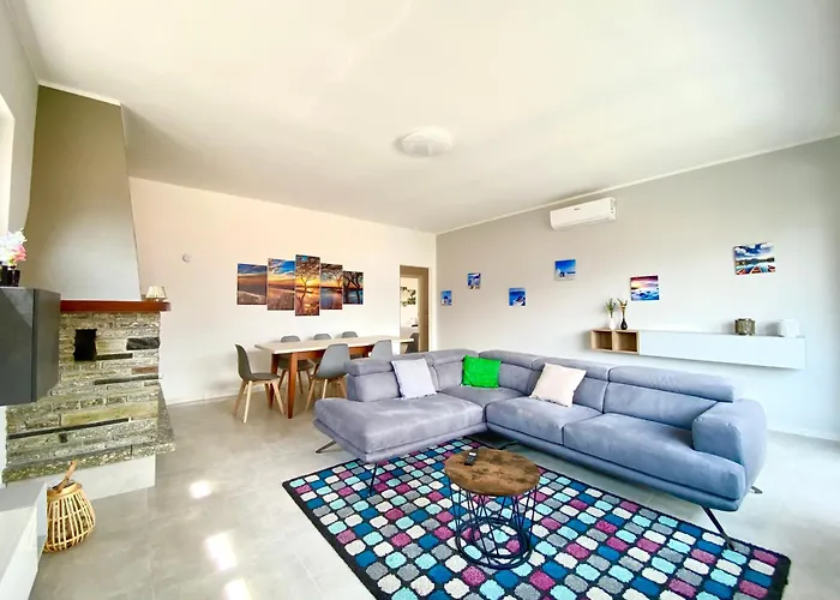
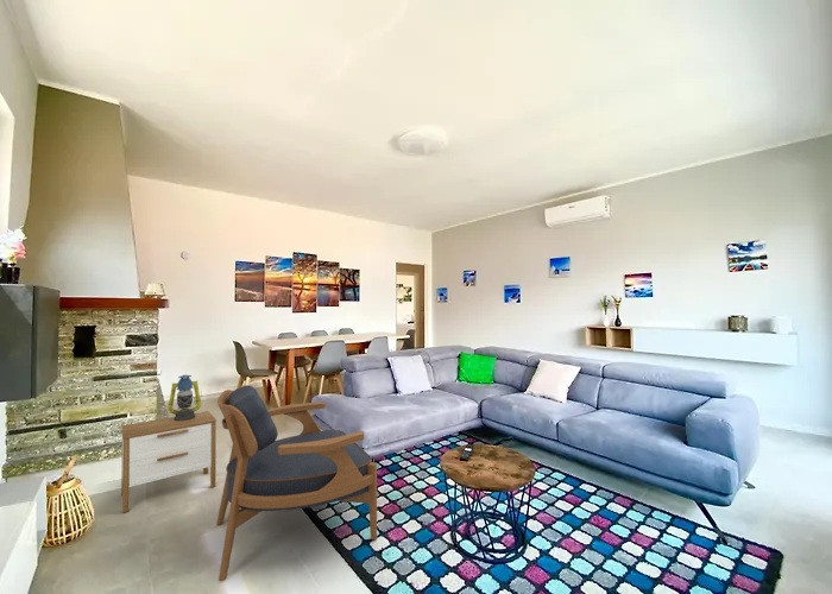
+ armchair [215,384,378,582]
+ nightstand [120,410,218,513]
+ lantern [166,373,202,421]
